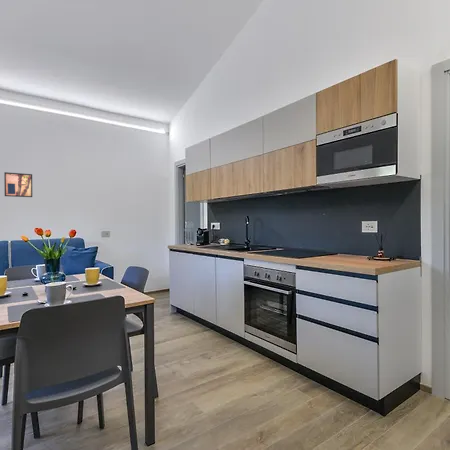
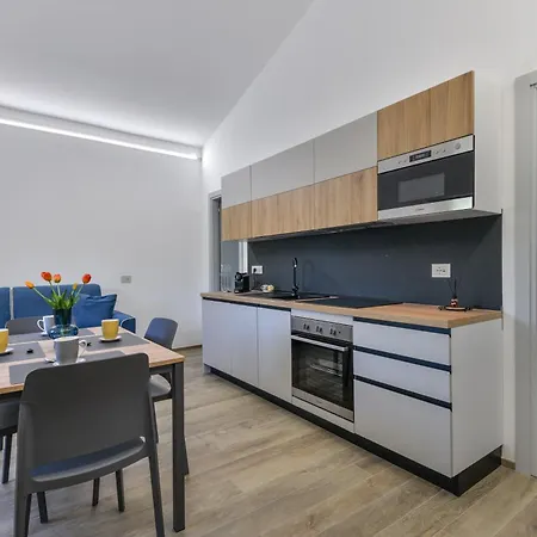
- wall art [3,171,33,198]
